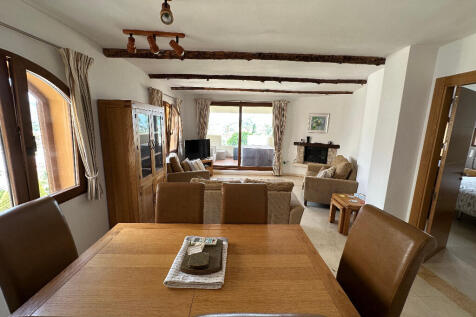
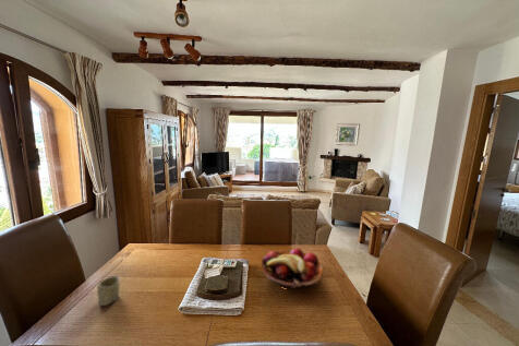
+ cup [96,275,121,307]
+ fruit basket [261,247,324,289]
